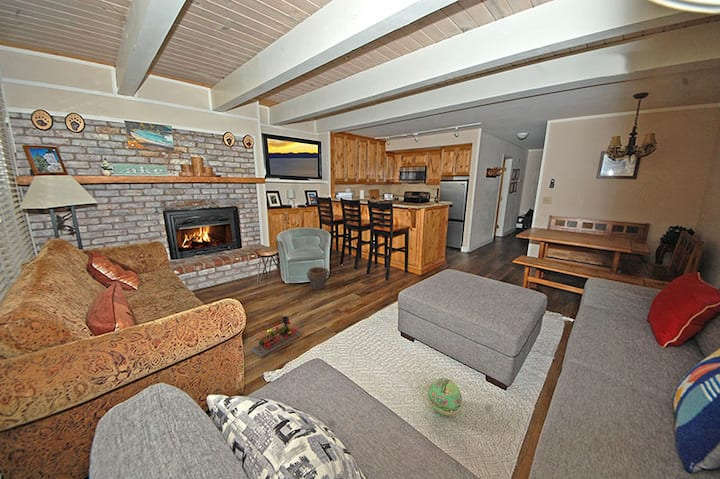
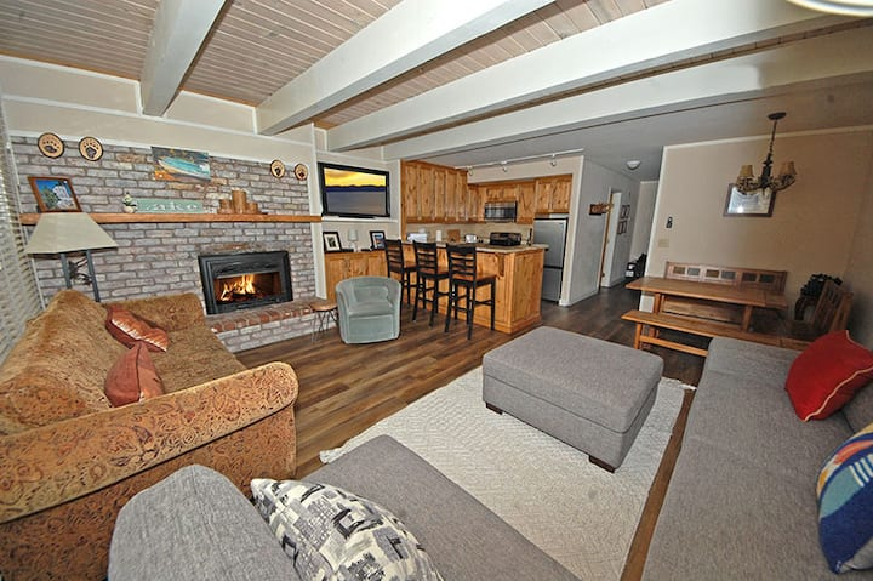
- toy train [249,315,305,359]
- ball [427,377,463,416]
- bucket [306,266,330,291]
